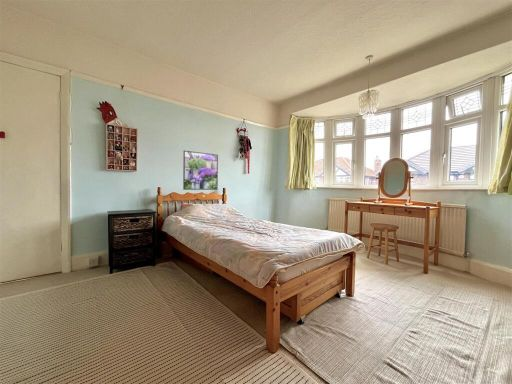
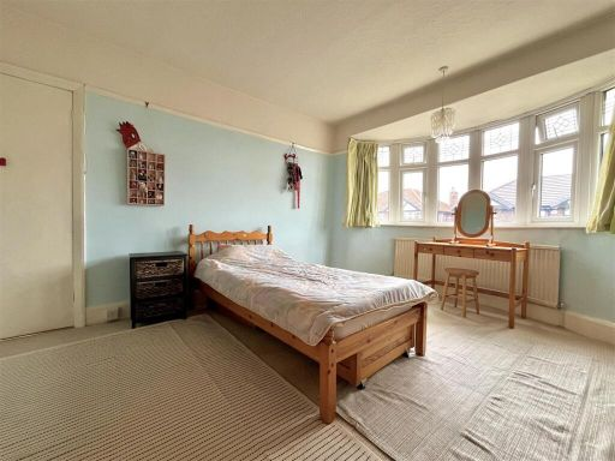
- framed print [182,150,219,191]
